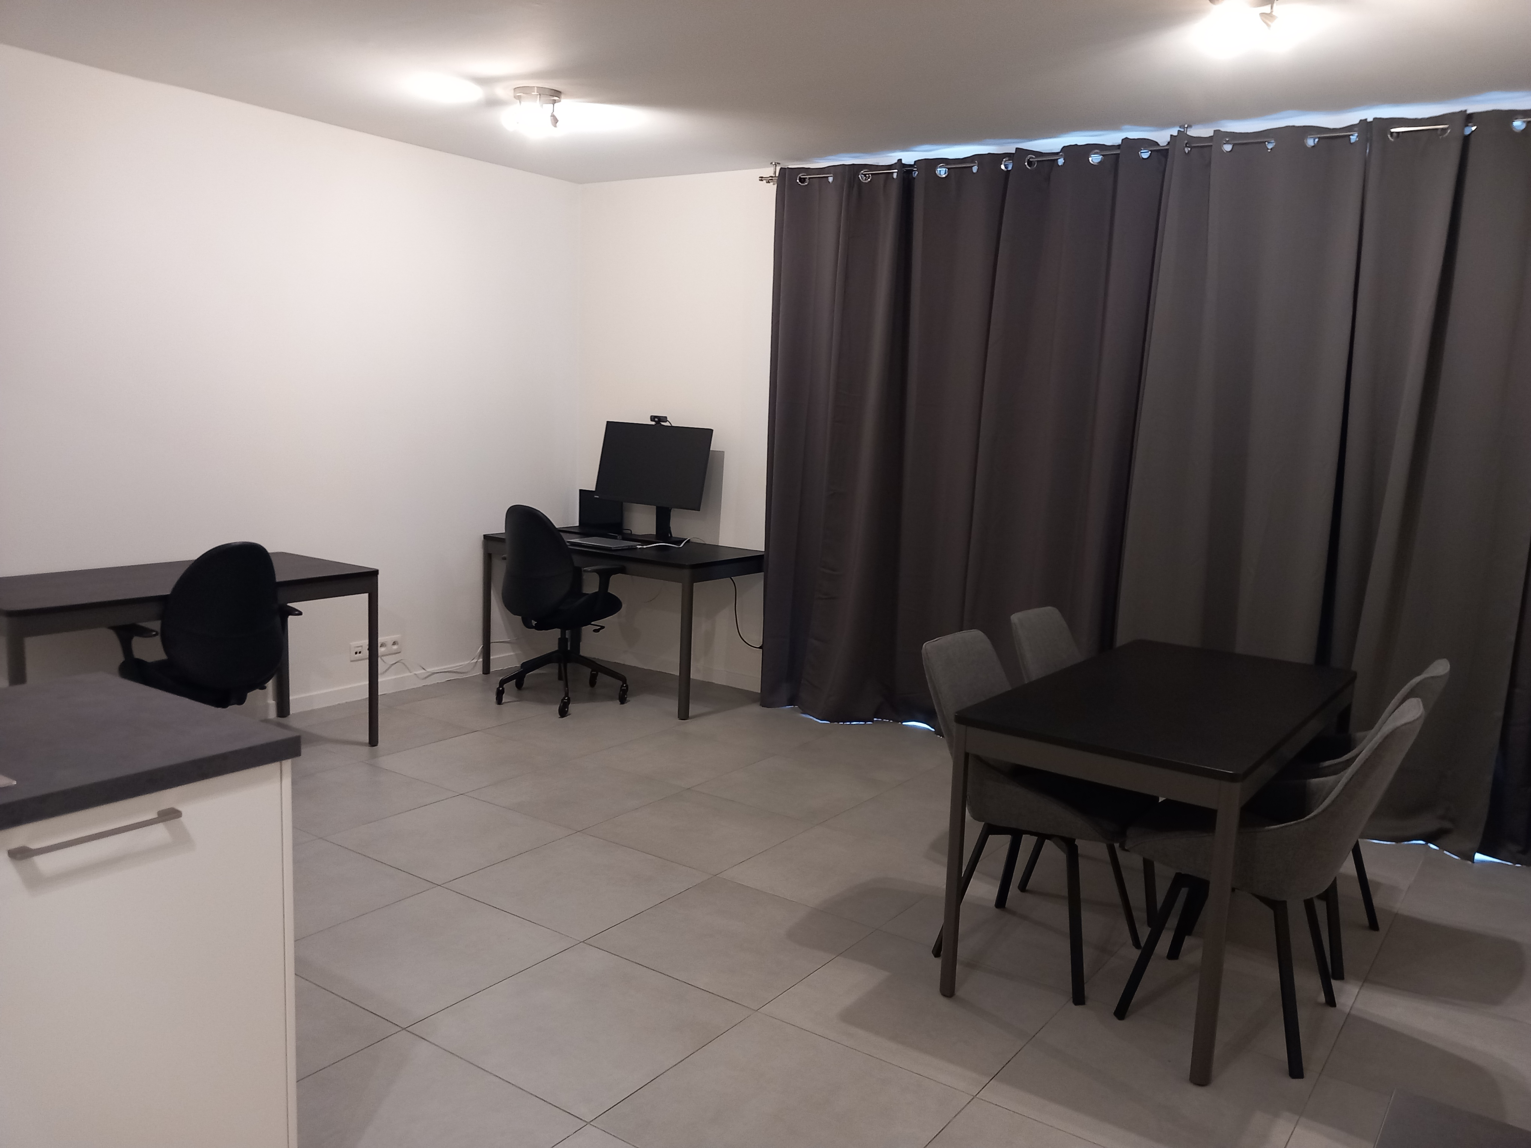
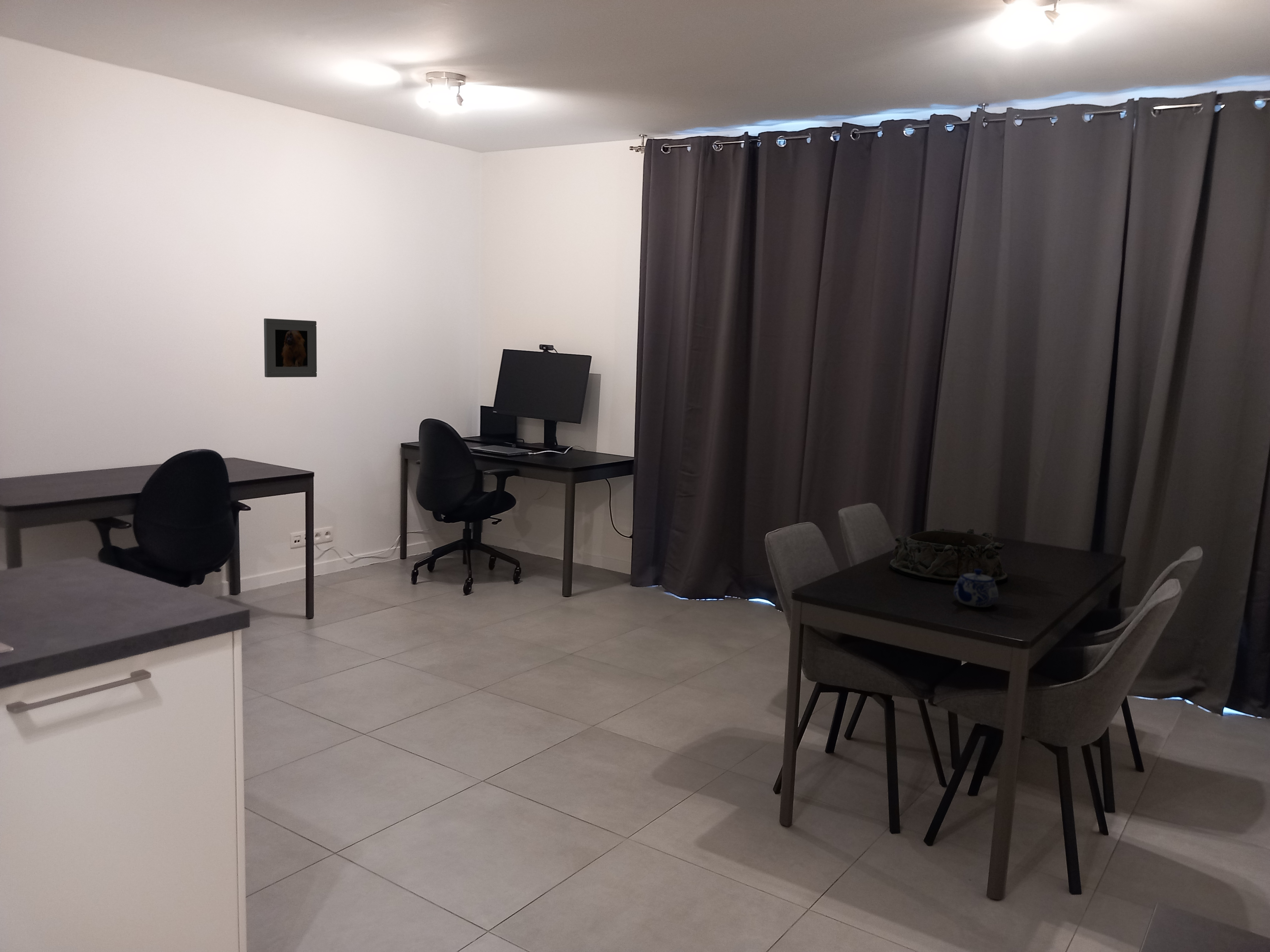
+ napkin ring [889,528,1008,584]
+ teapot [953,569,999,607]
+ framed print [264,318,317,378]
